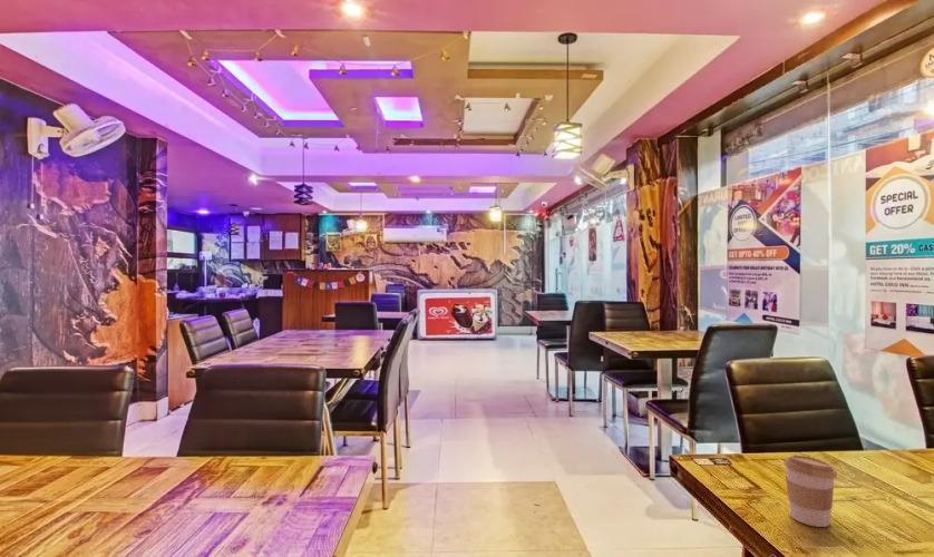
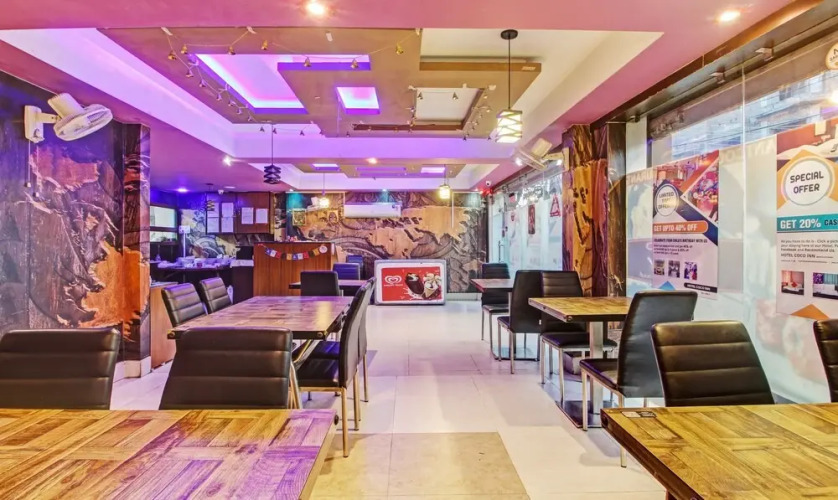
- coffee cup [782,453,838,528]
